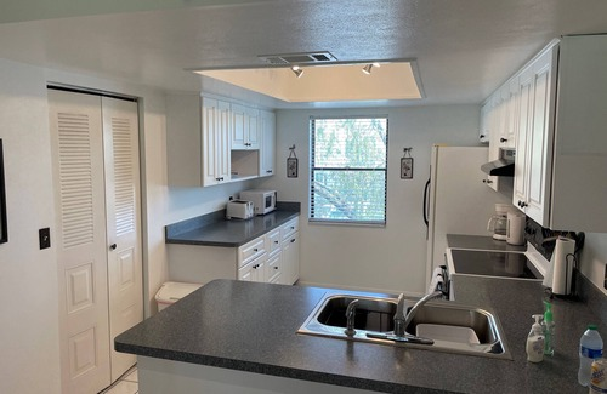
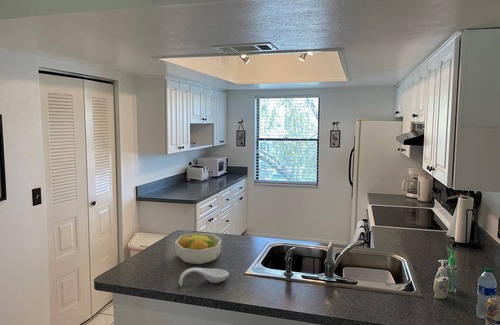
+ fruit bowl [174,232,222,265]
+ spoon rest [178,267,230,287]
